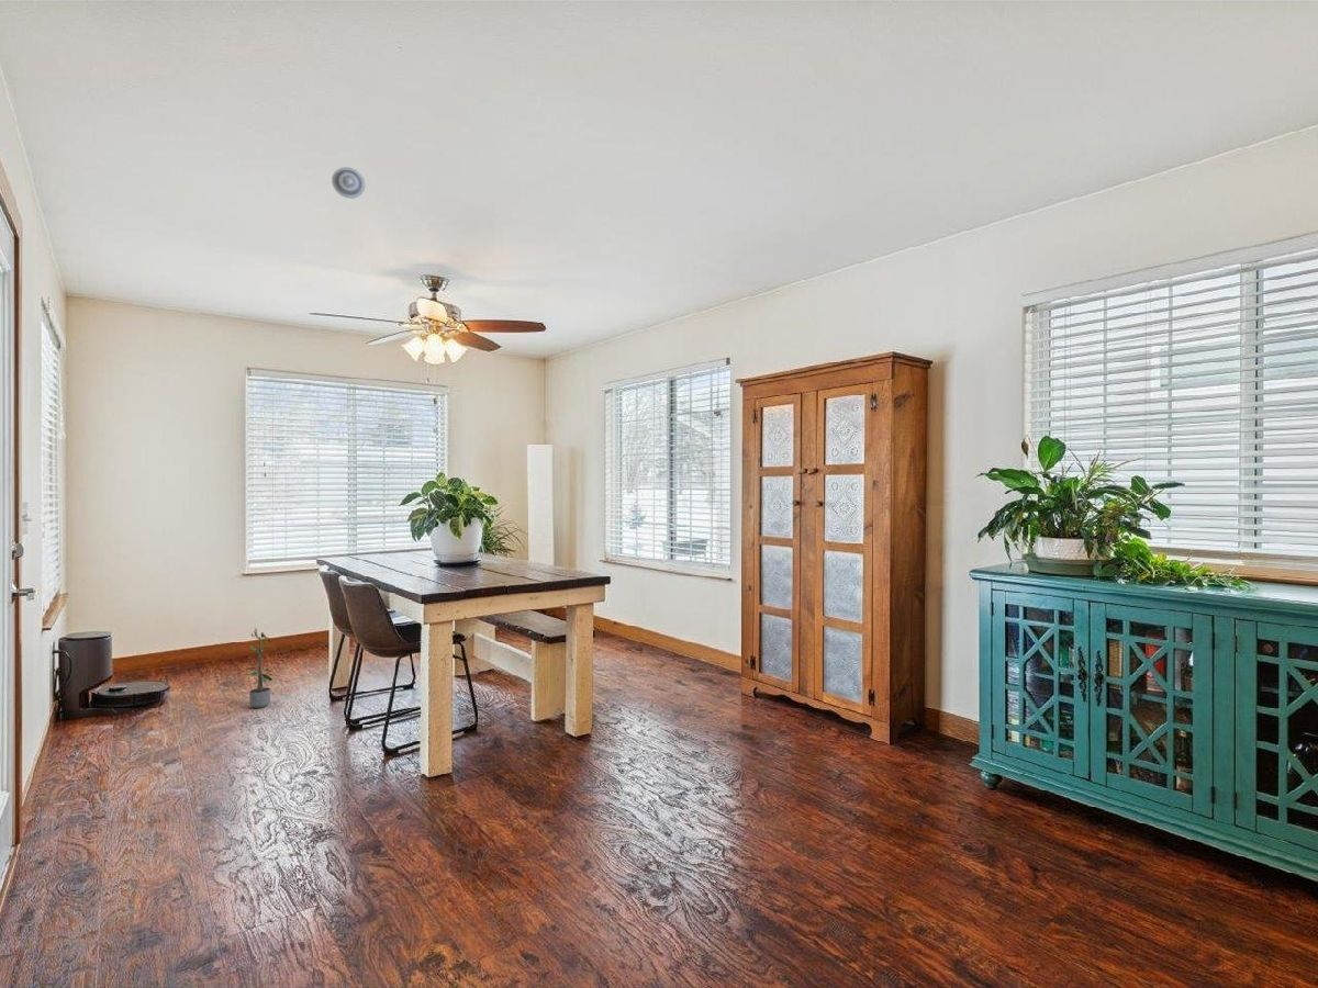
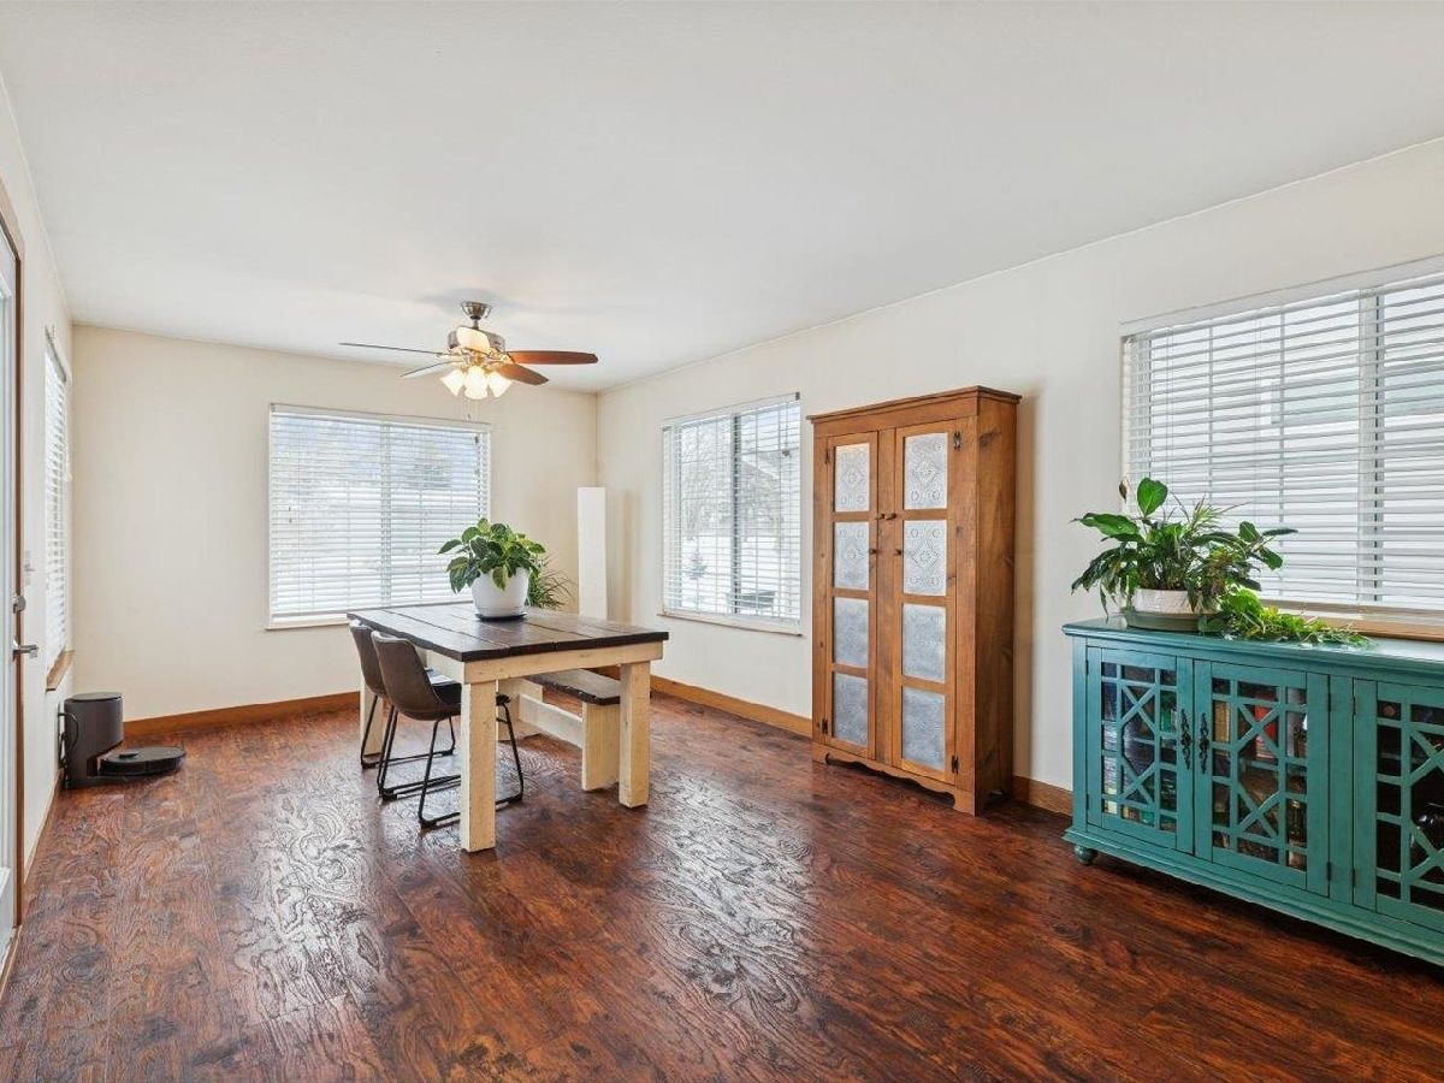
- potted plant [245,627,279,709]
- smoke detector [331,166,367,200]
